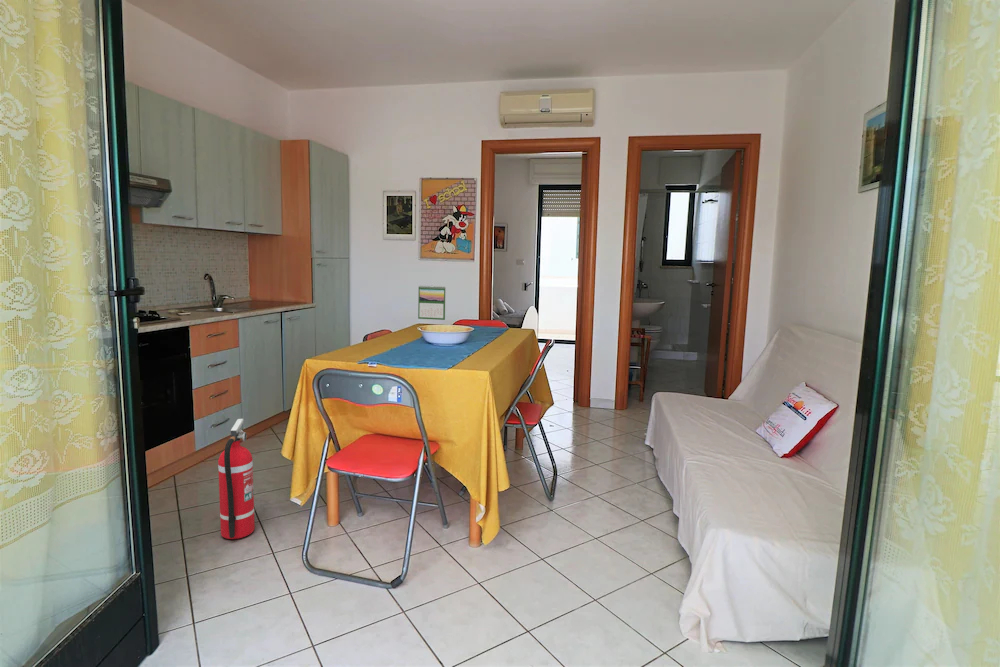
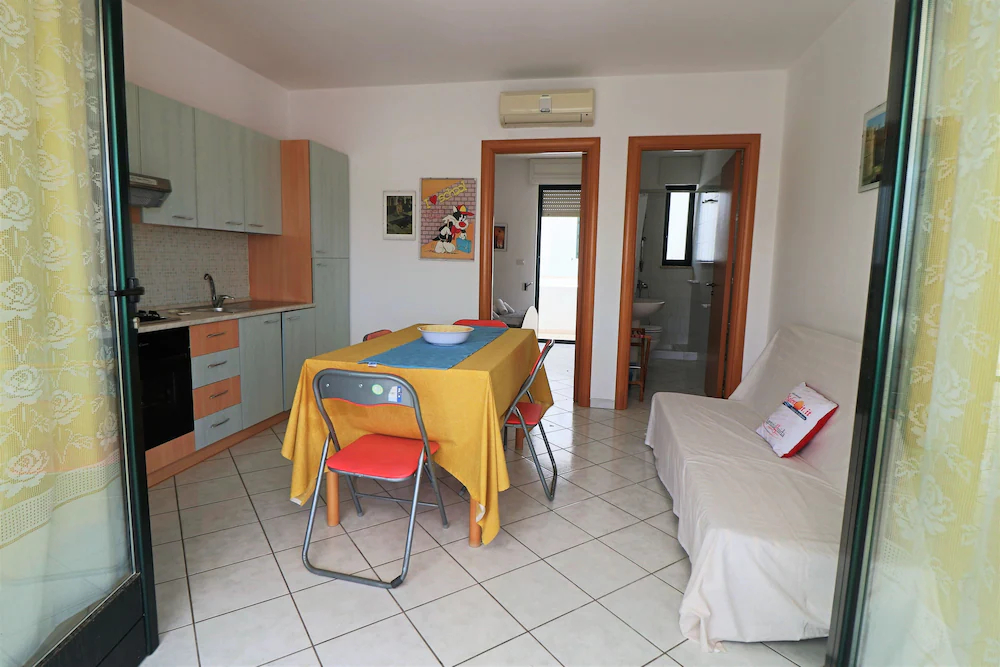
- fire extinguisher [217,418,256,540]
- calendar [417,285,447,321]
